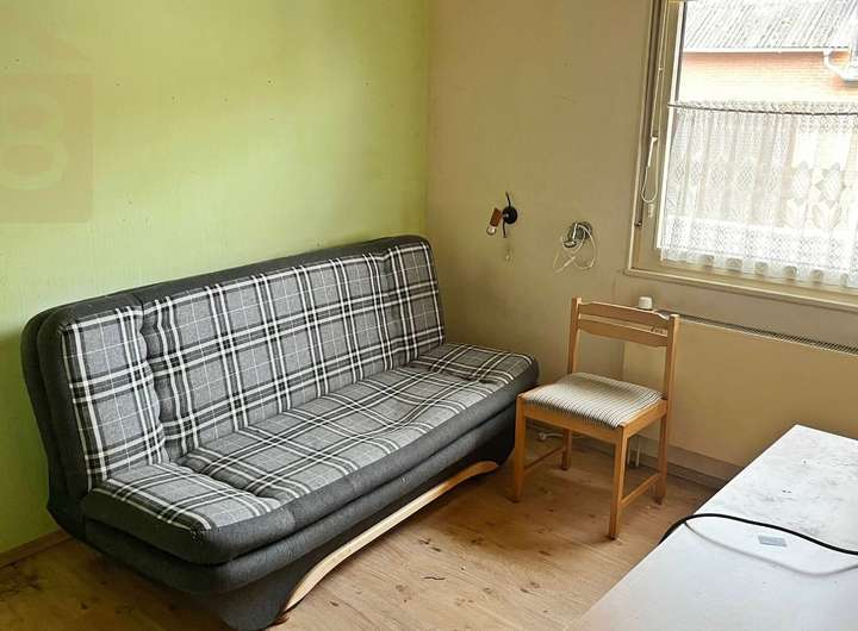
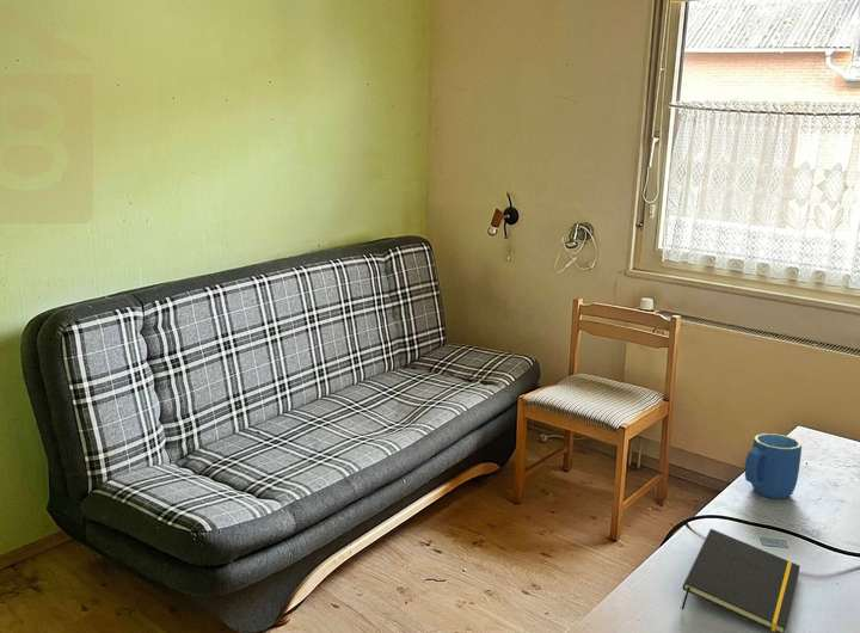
+ mug [744,432,803,500]
+ notepad [681,528,801,633]
